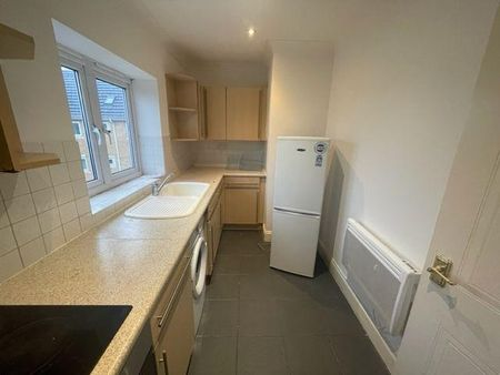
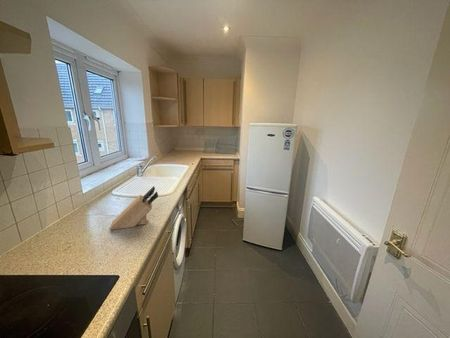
+ knife block [109,185,159,231]
